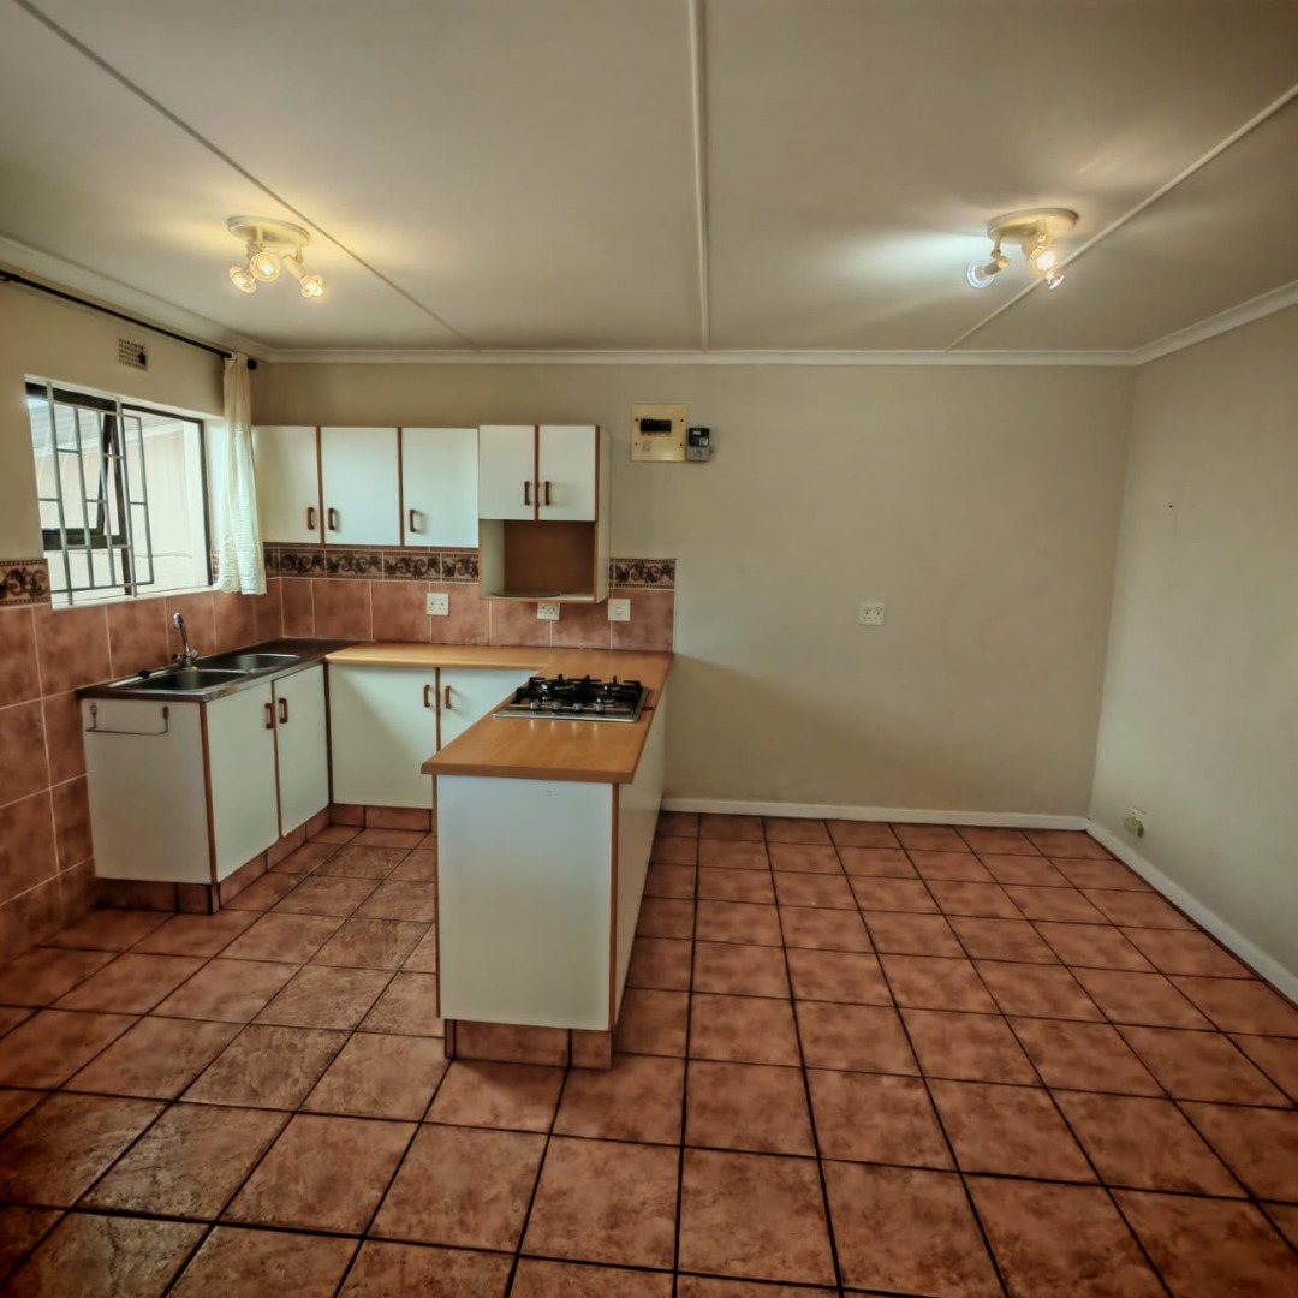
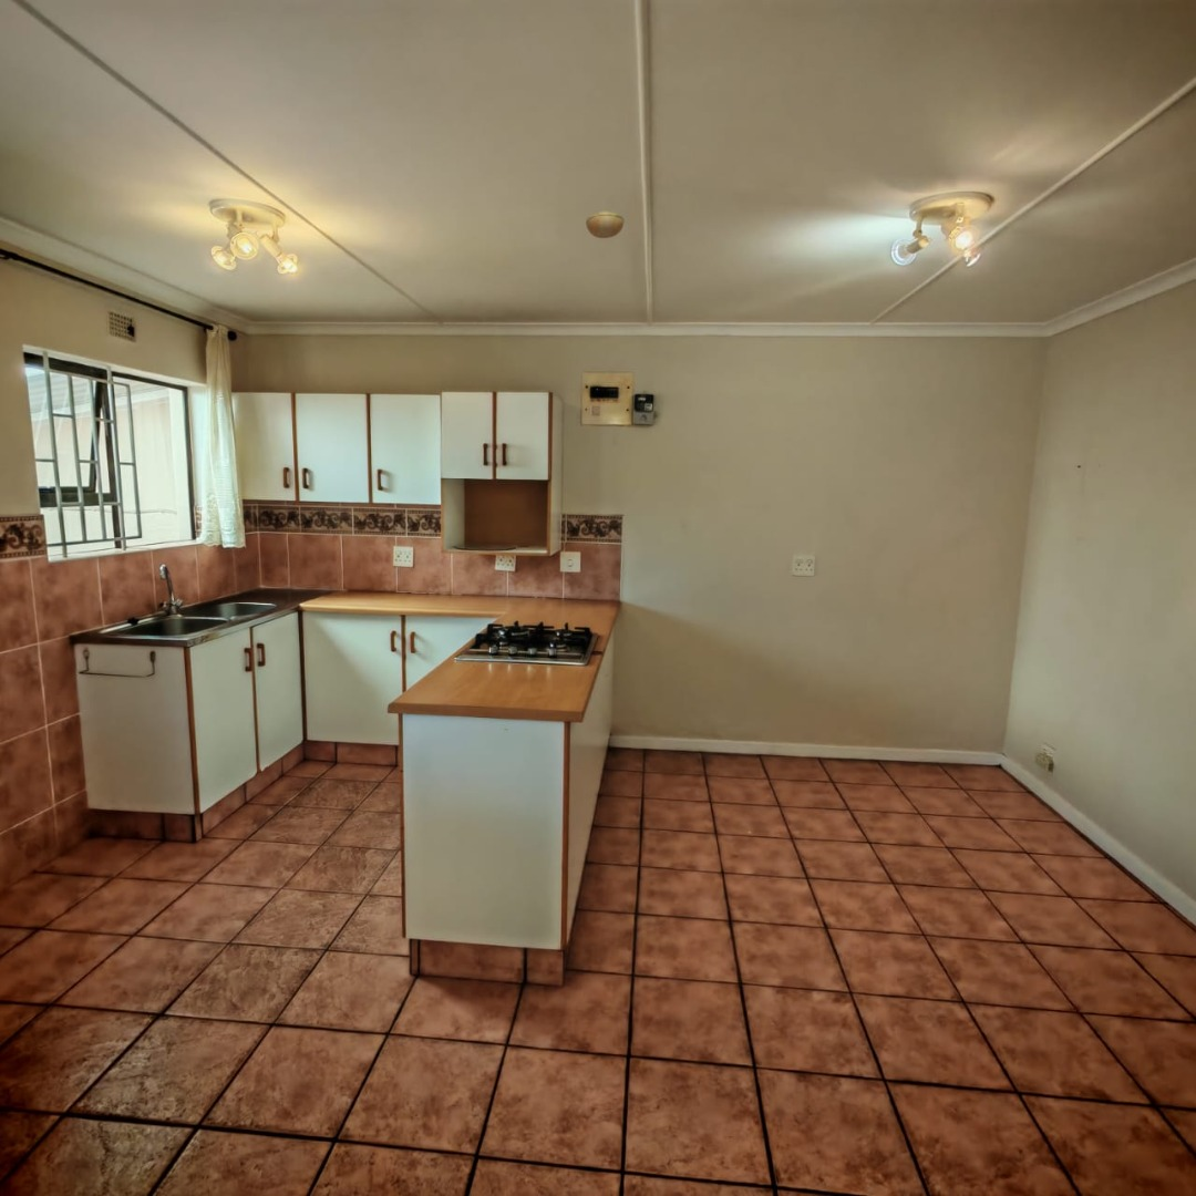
+ smoke detector [585,210,625,239]
